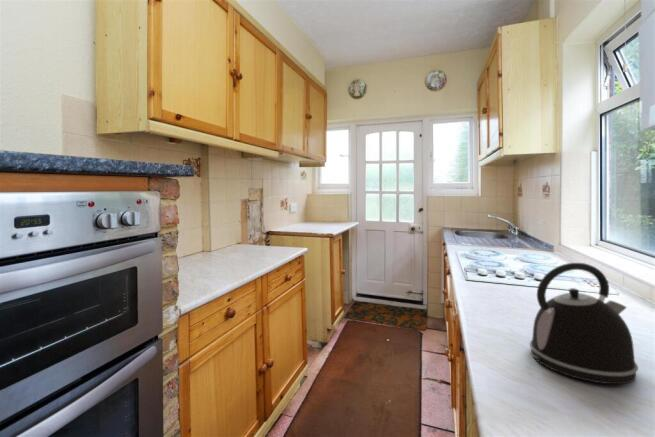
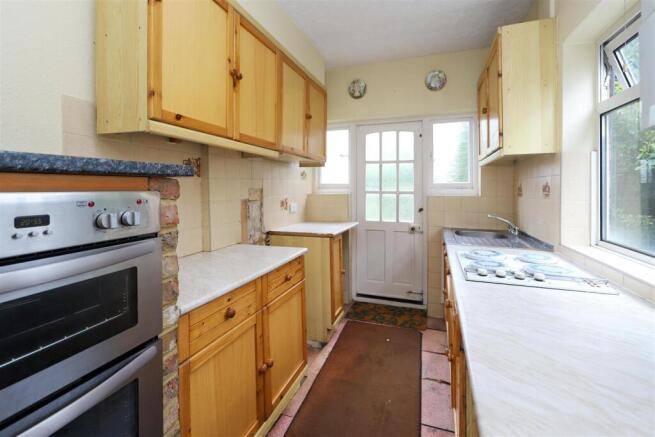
- kettle [529,262,639,385]
